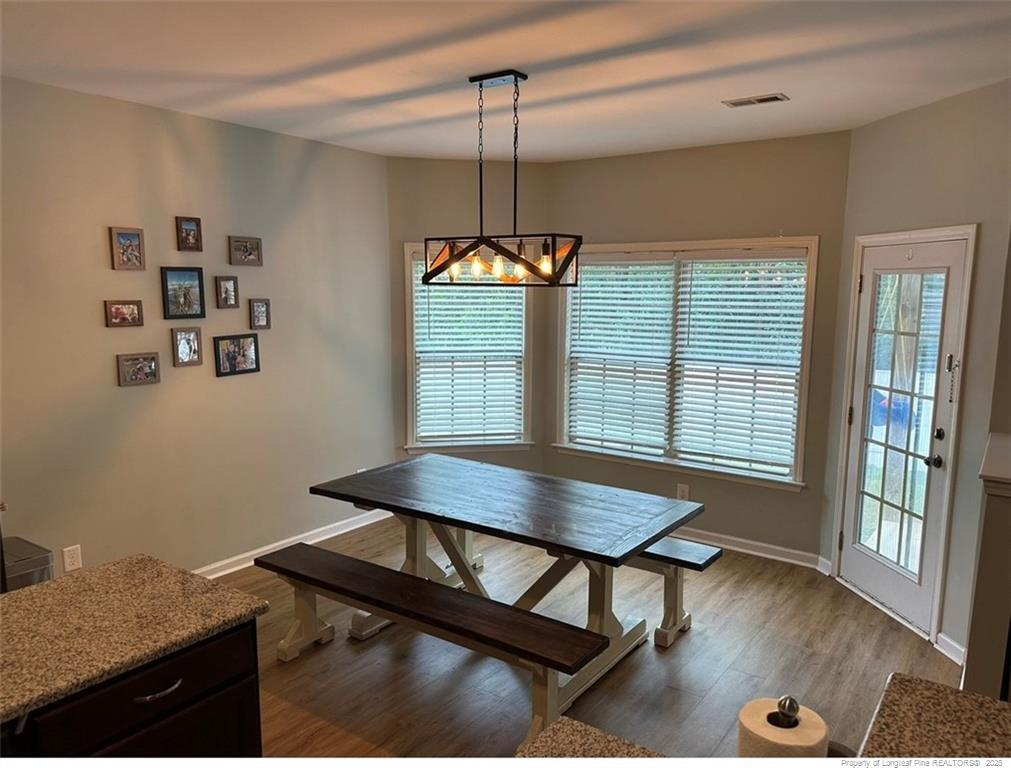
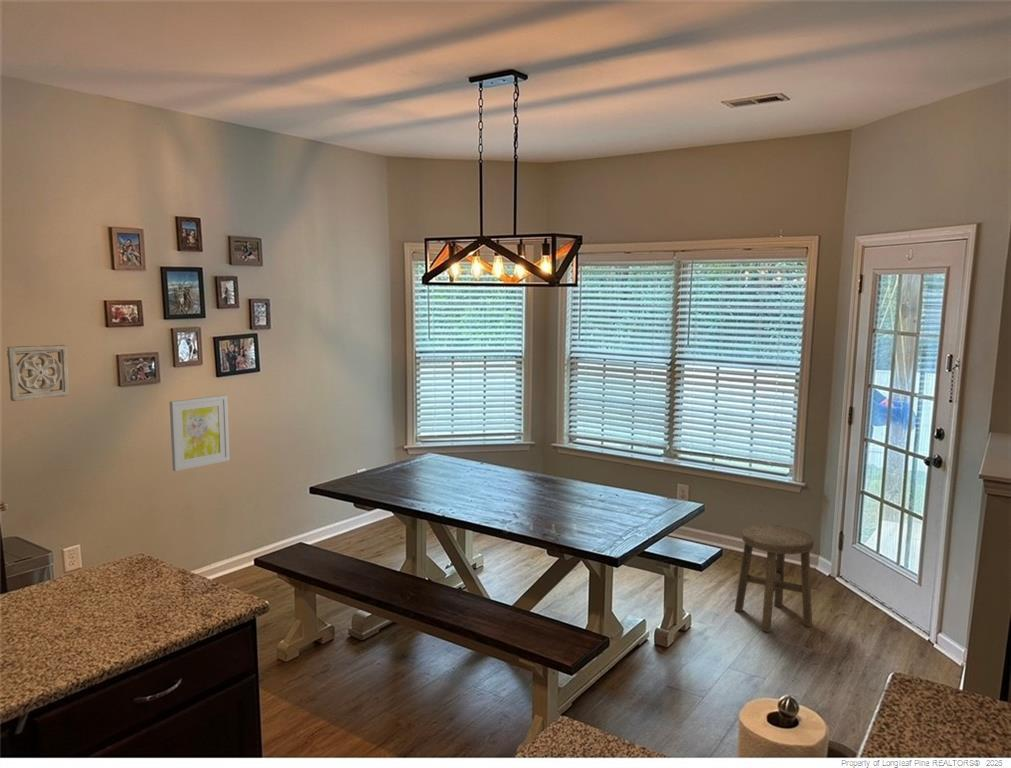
+ wall art [169,394,231,472]
+ wall ornament [6,344,70,402]
+ stool [734,523,814,633]
